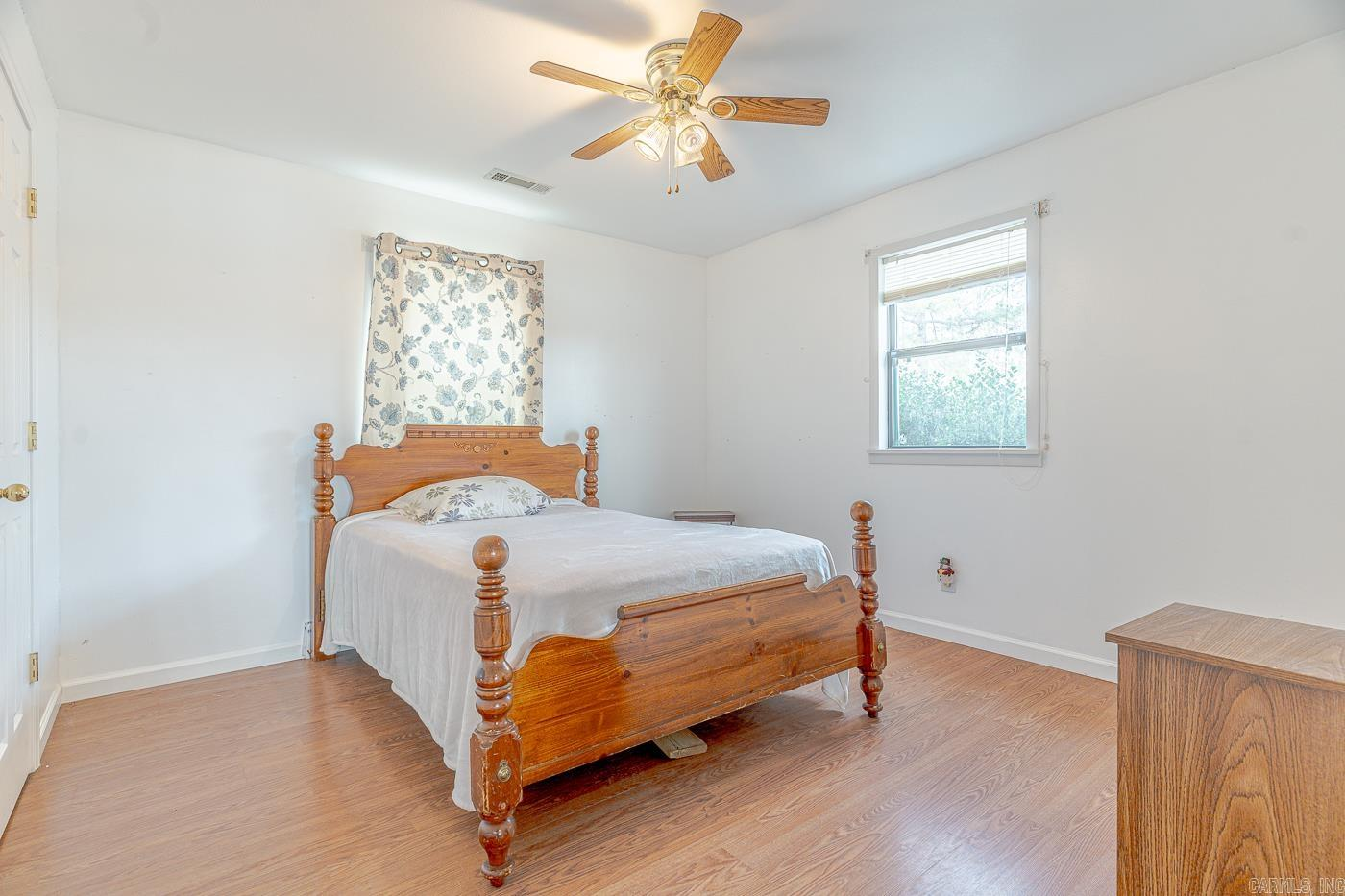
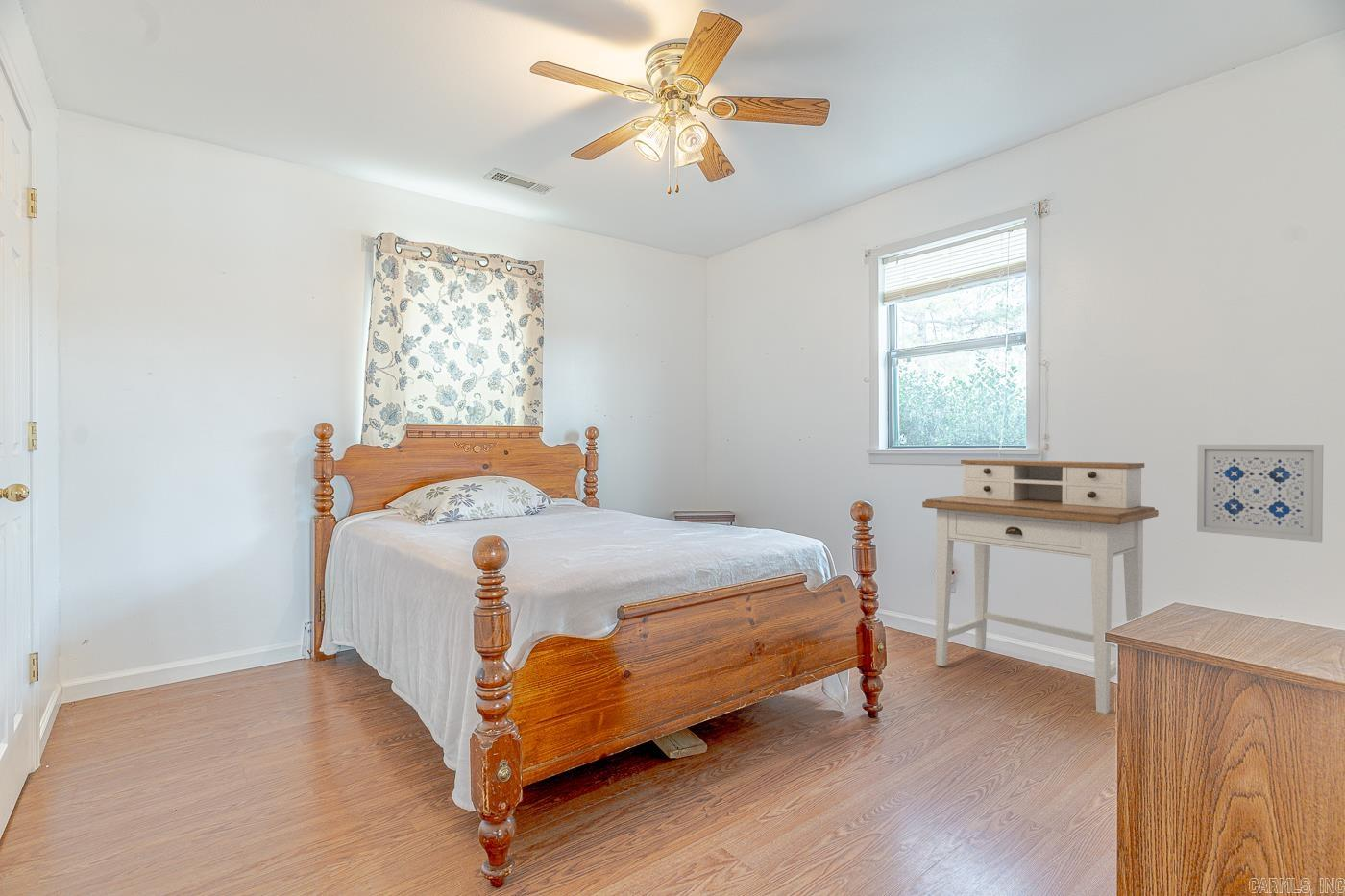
+ wall art [1196,444,1324,544]
+ desk [921,458,1160,715]
